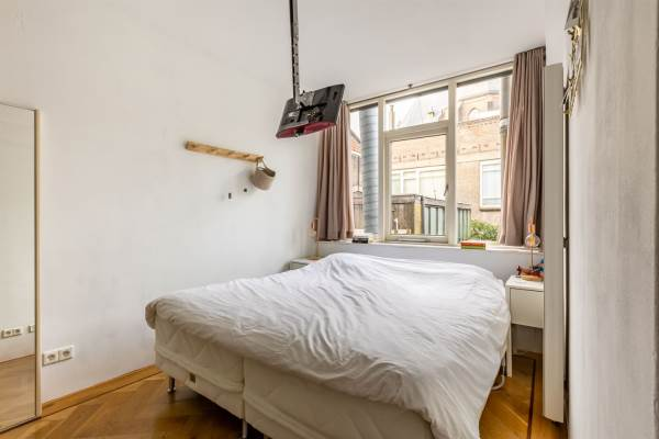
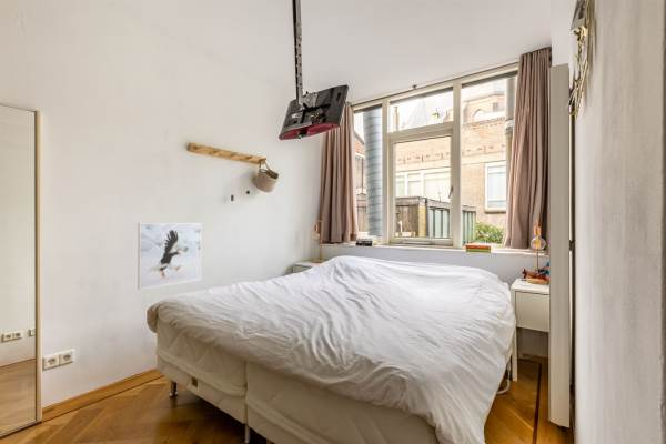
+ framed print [137,222,202,291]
